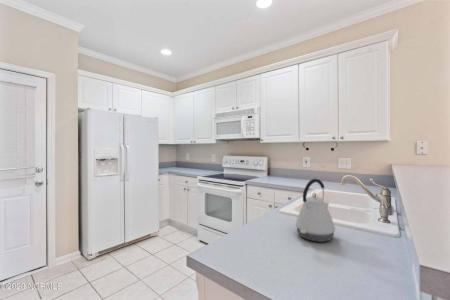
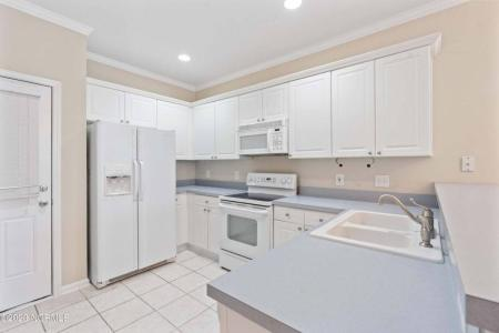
- kettle [295,178,336,243]
